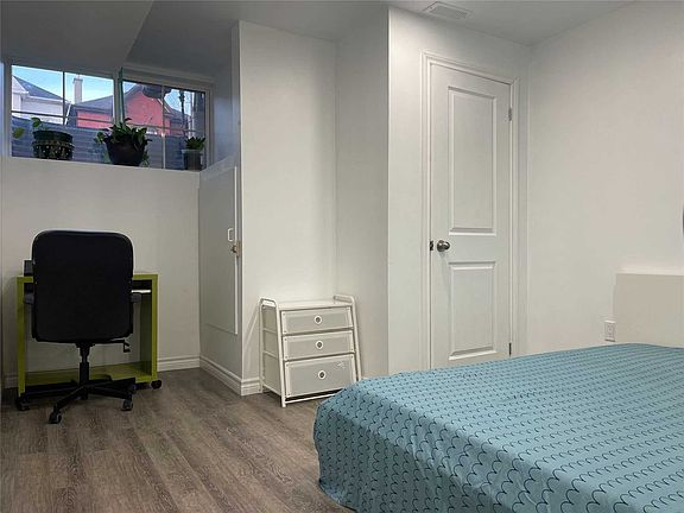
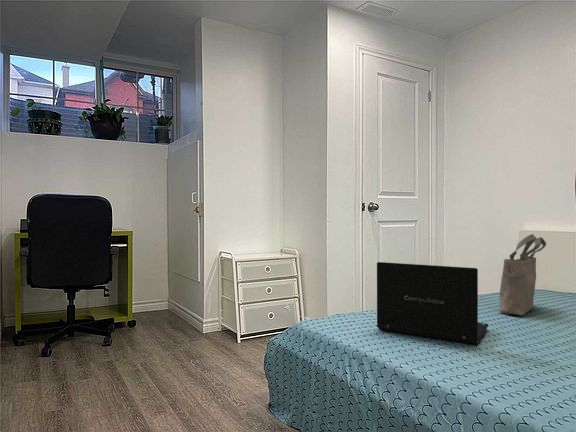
+ tote bag [498,233,547,316]
+ laptop [376,261,489,345]
